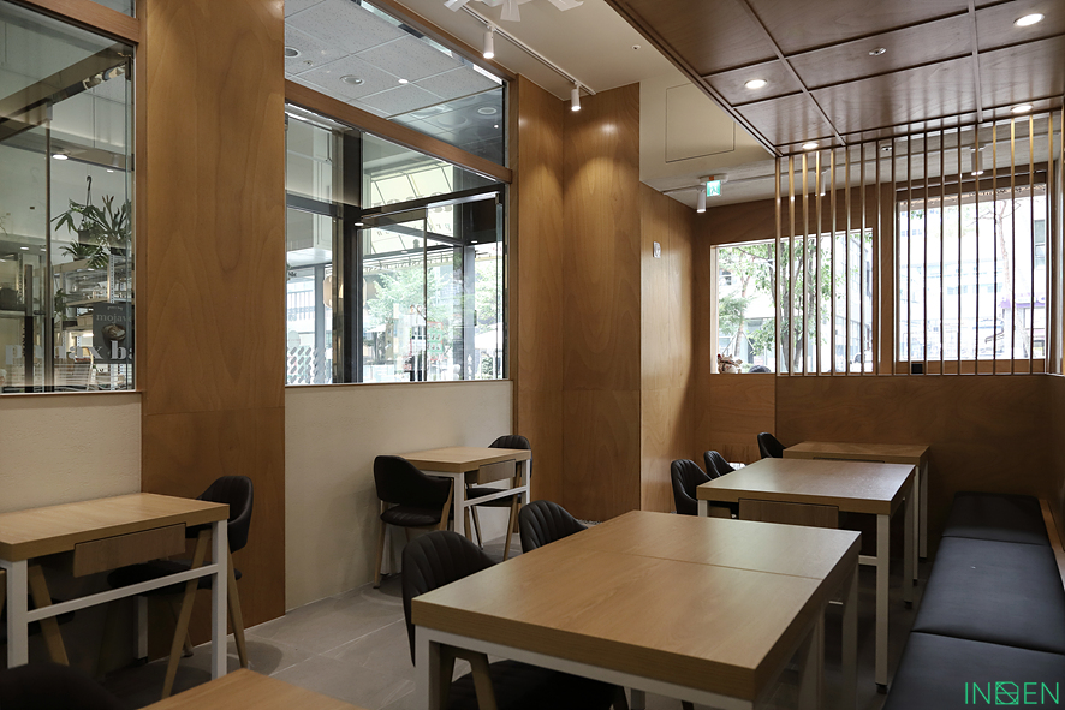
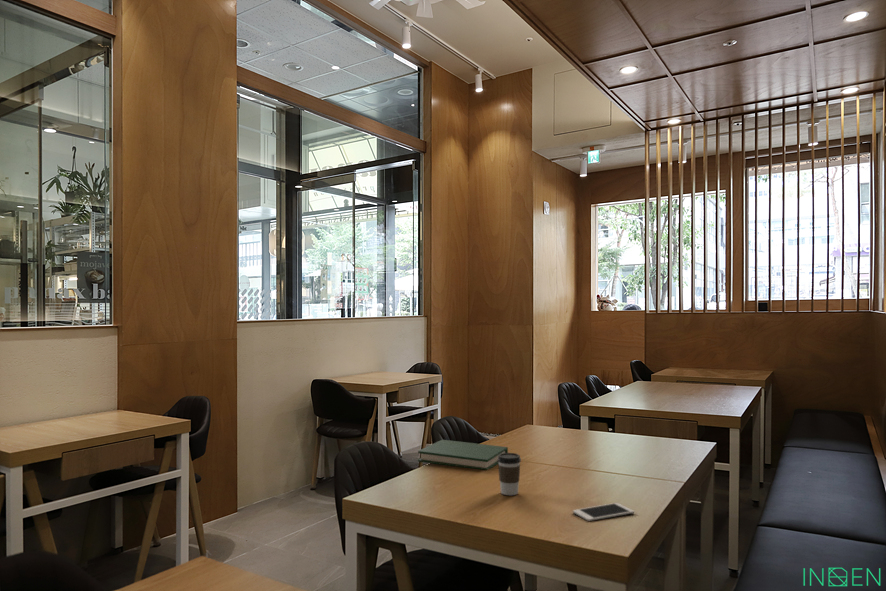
+ hardback book [417,439,509,471]
+ cell phone [572,502,635,522]
+ coffee cup [497,452,522,496]
